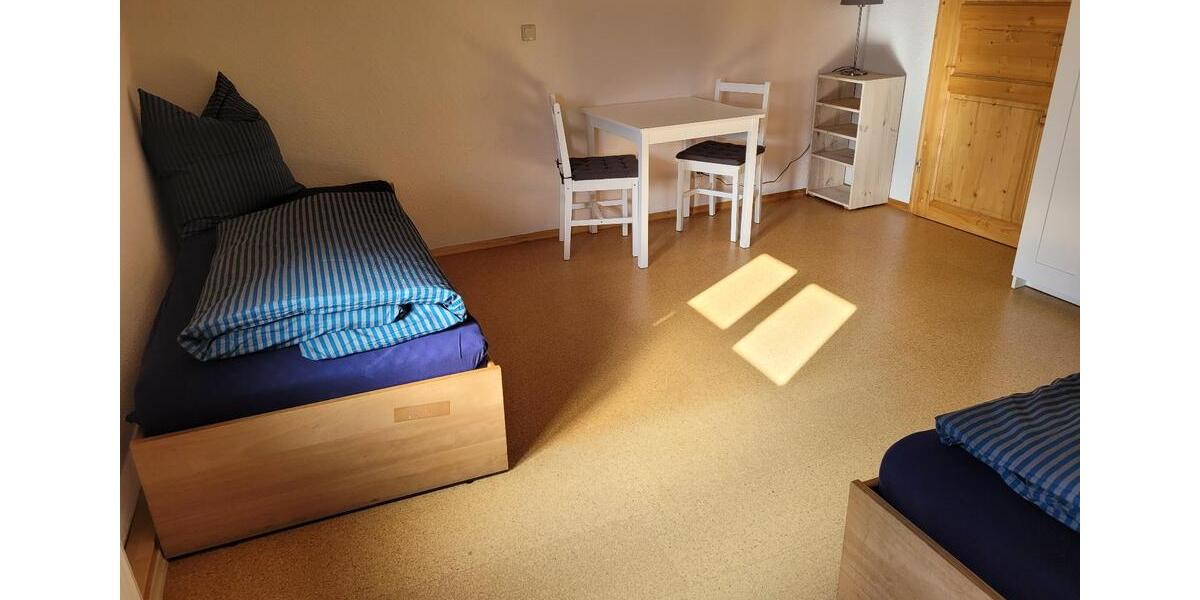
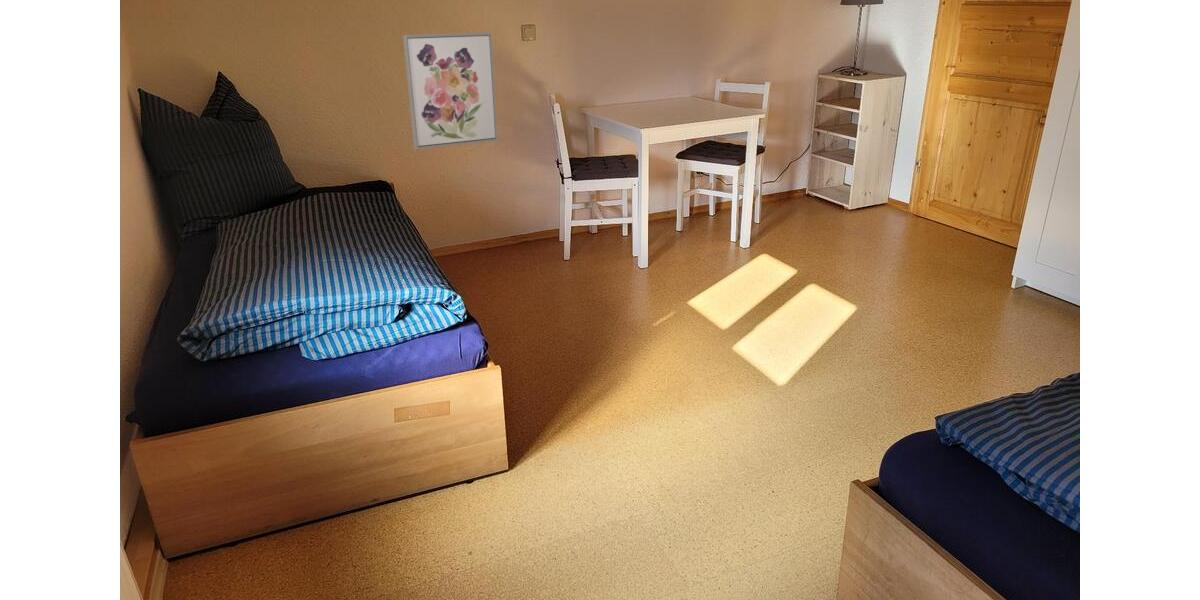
+ wall art [402,31,499,150]
